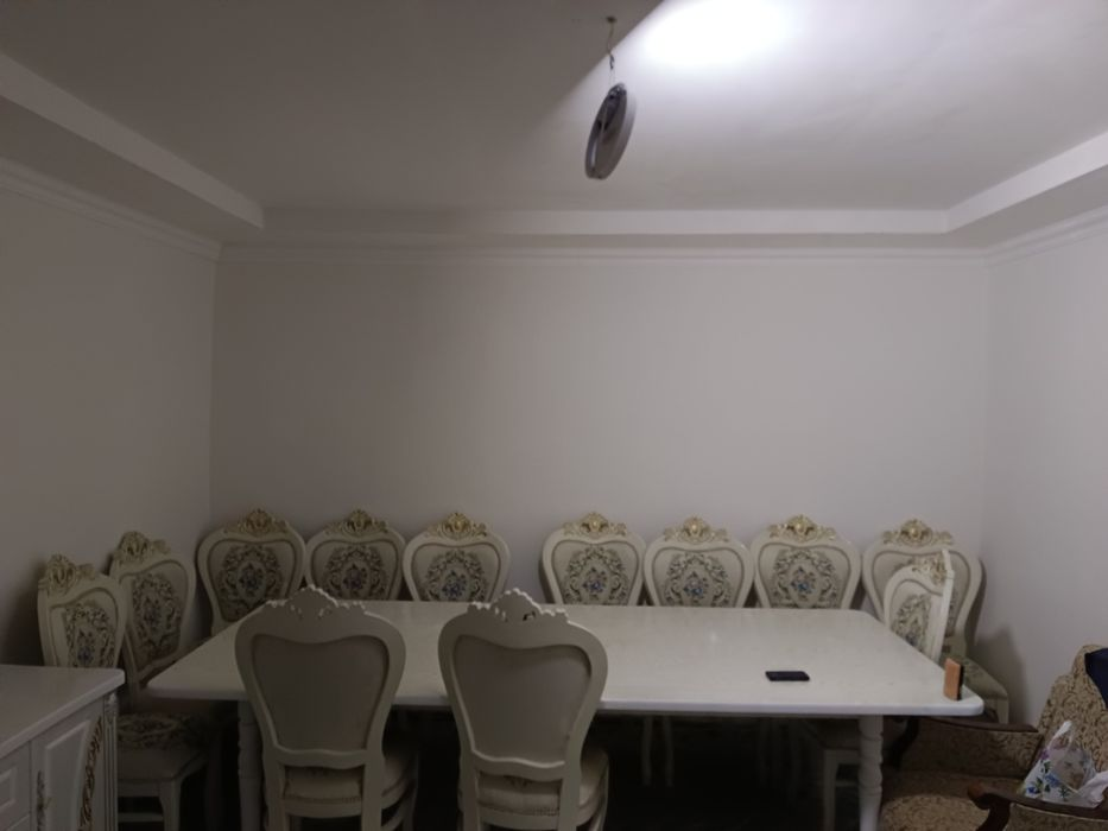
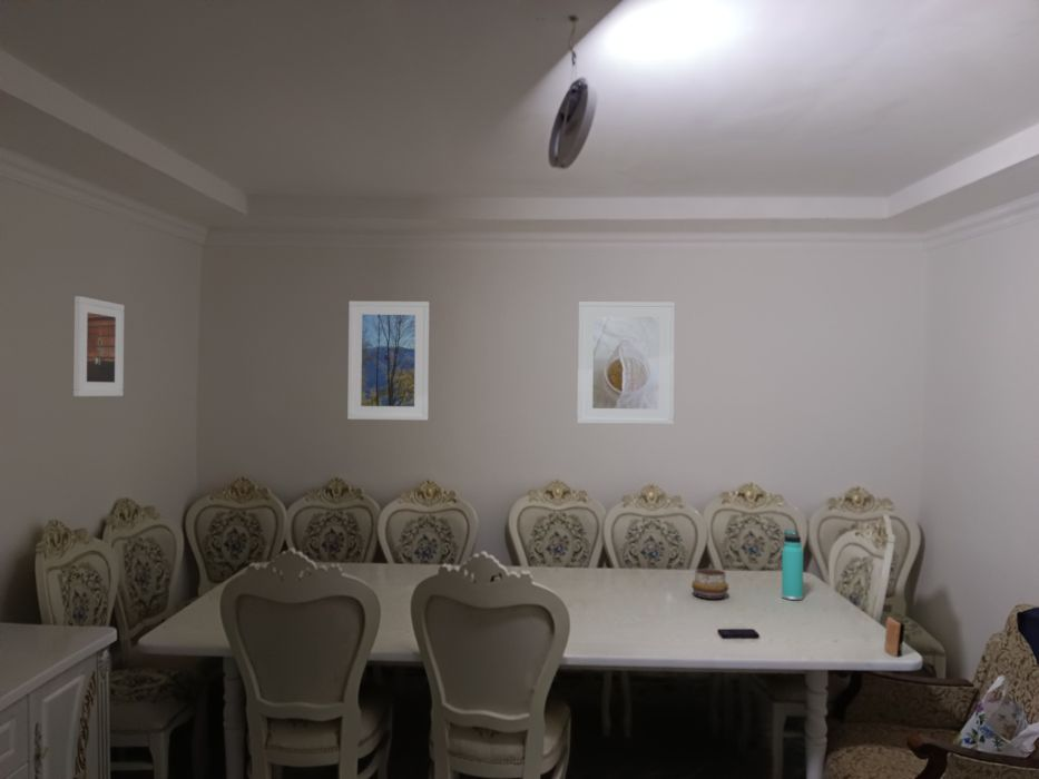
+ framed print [346,300,431,422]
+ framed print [576,300,676,425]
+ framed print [72,295,125,397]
+ decorative bowl [690,568,729,600]
+ thermos bottle [781,529,804,601]
